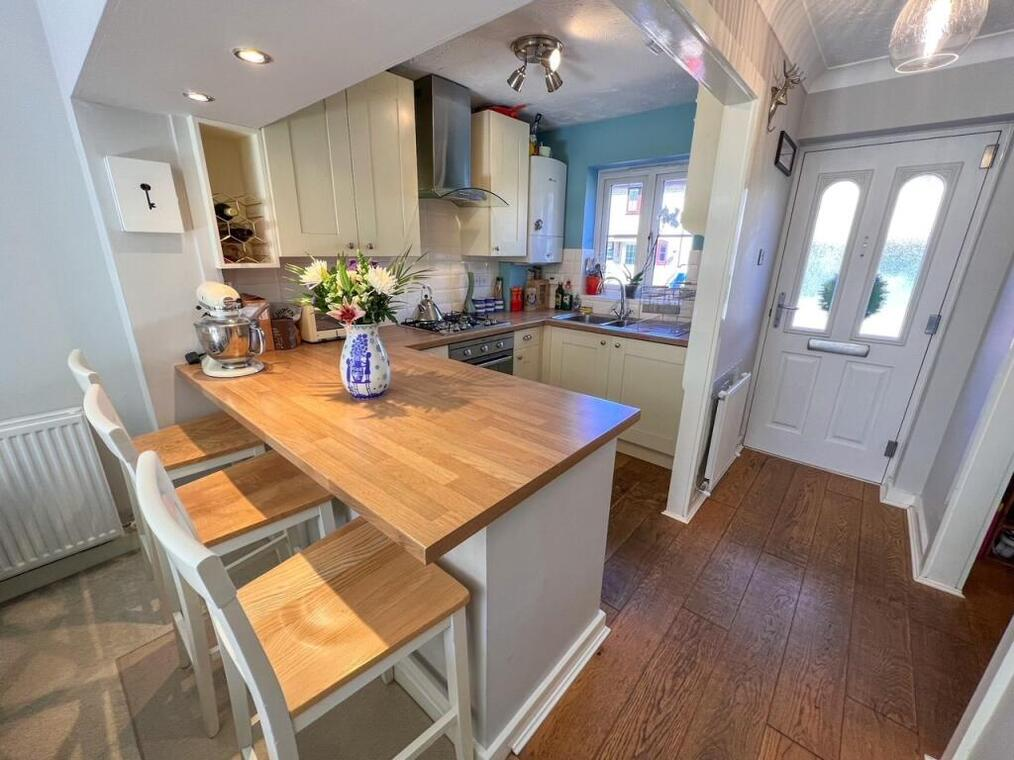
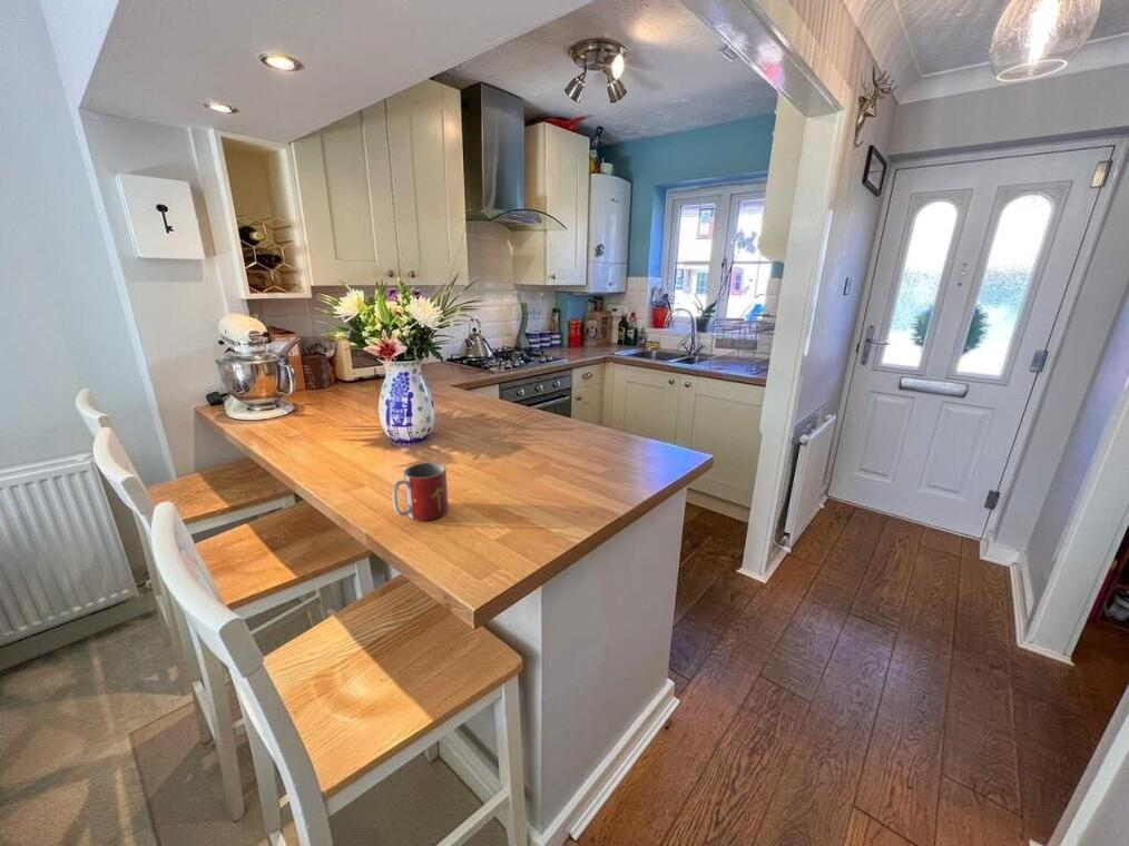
+ mug [391,462,450,522]
